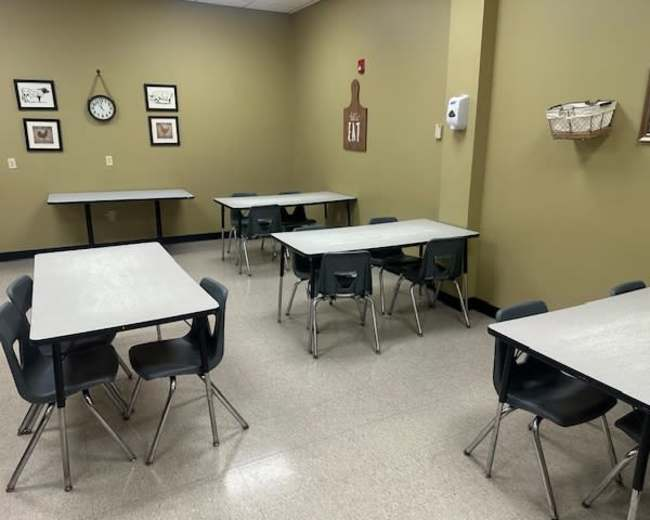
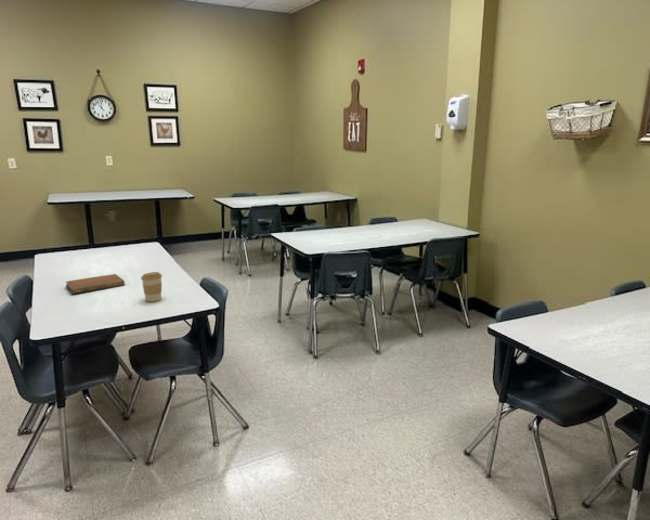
+ coffee cup [140,271,163,303]
+ notebook [65,273,126,295]
